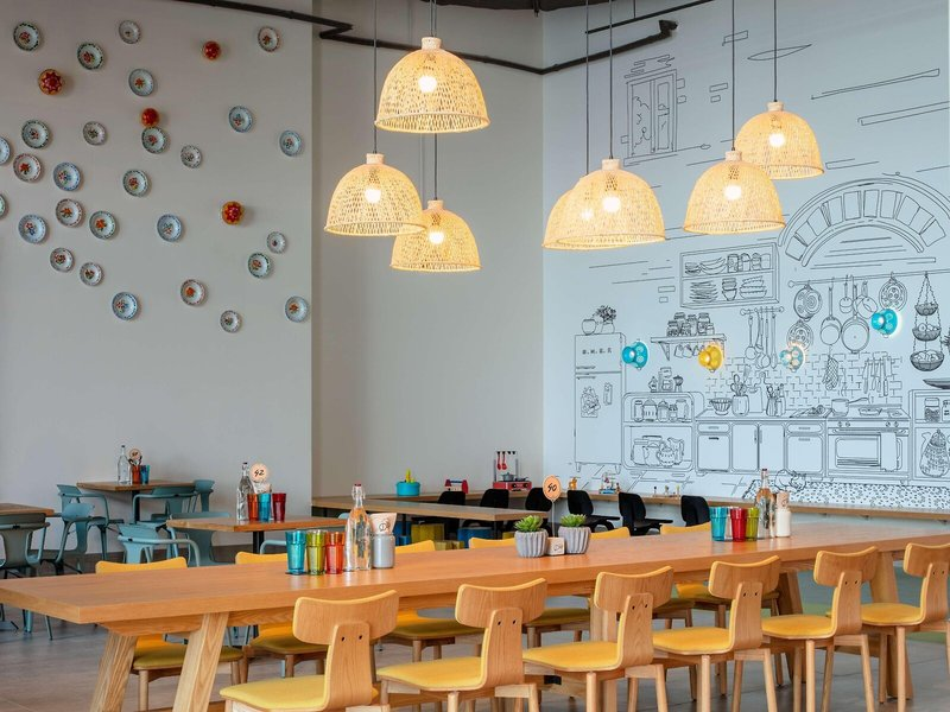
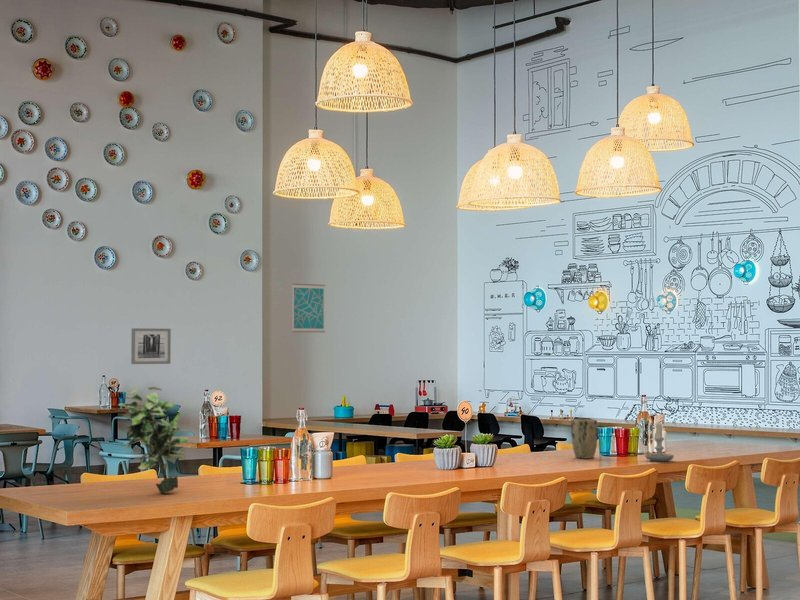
+ wall art [130,327,172,365]
+ candle [644,420,675,462]
+ potted plant [117,386,189,494]
+ plant pot [570,418,598,459]
+ wall art [291,283,326,333]
